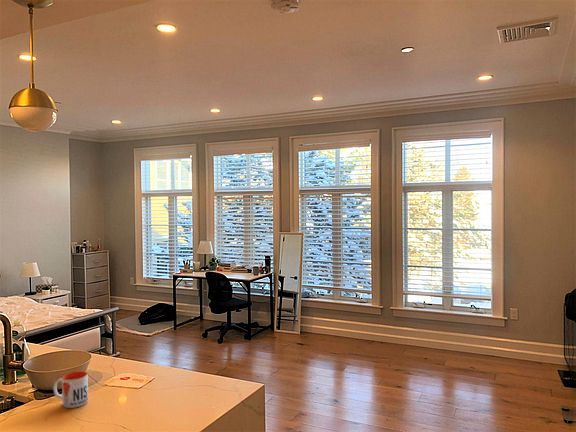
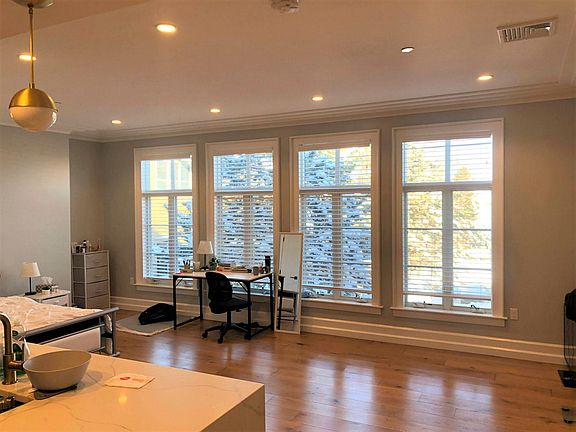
- mug [52,370,89,409]
